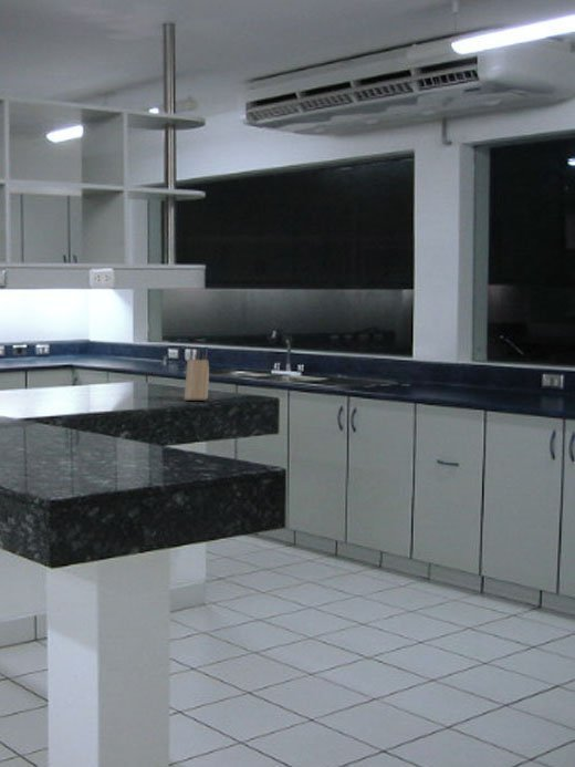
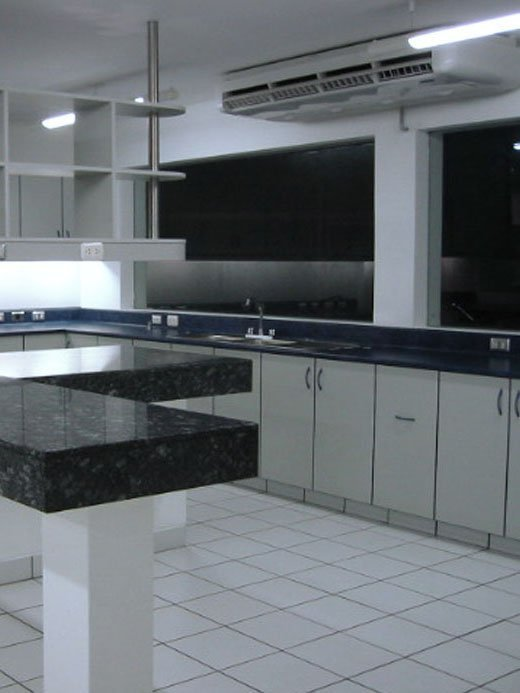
- knife block [184,345,210,402]
